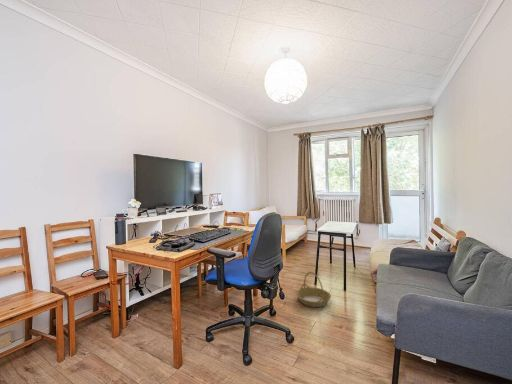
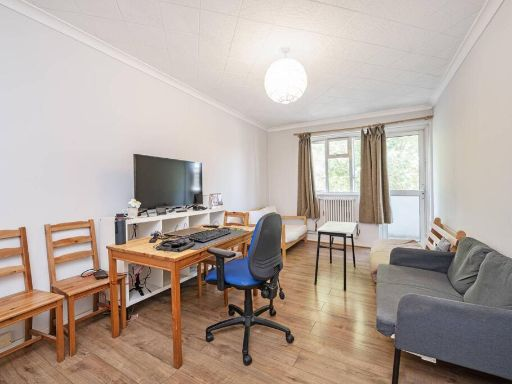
- basket [296,271,332,308]
